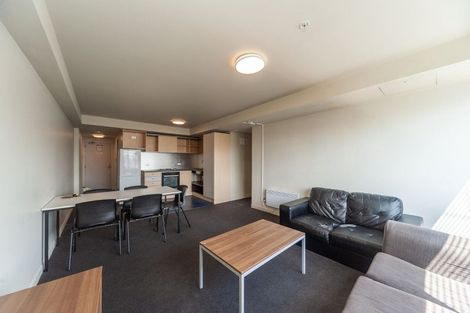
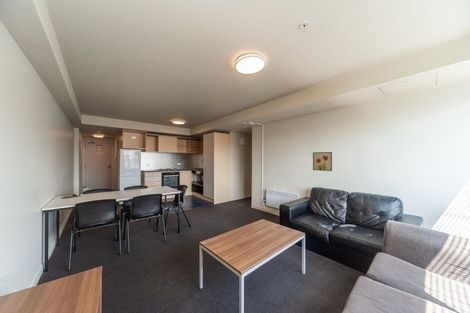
+ wall art [312,151,333,172]
